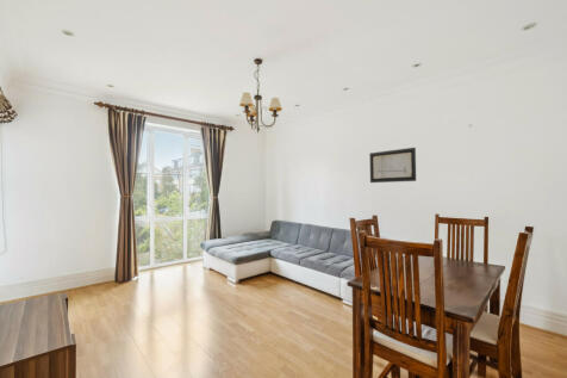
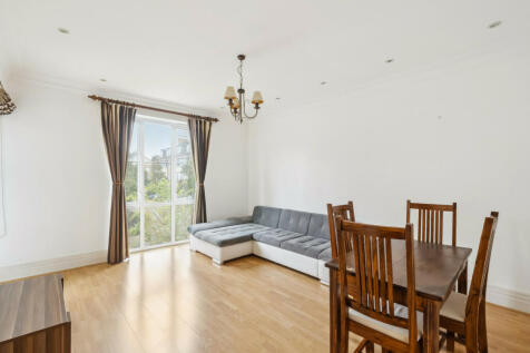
- wall art [368,147,417,184]
